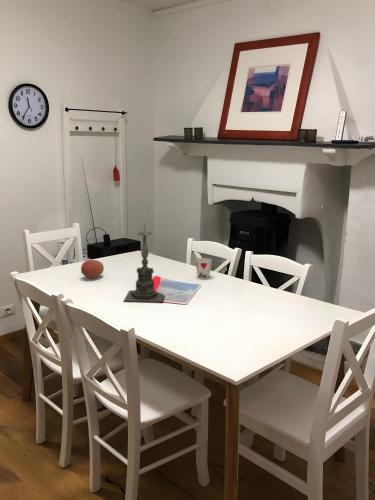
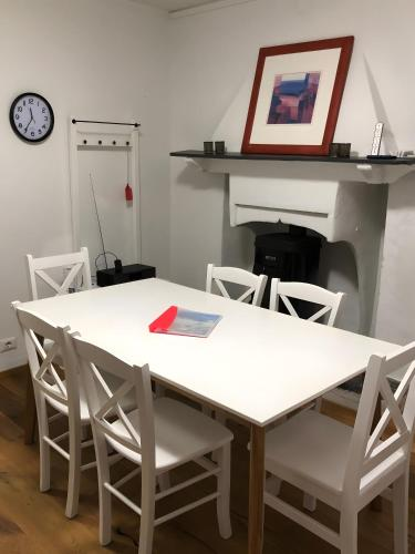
- candle holder [123,221,166,303]
- fruit [80,259,105,279]
- cup [195,257,213,280]
